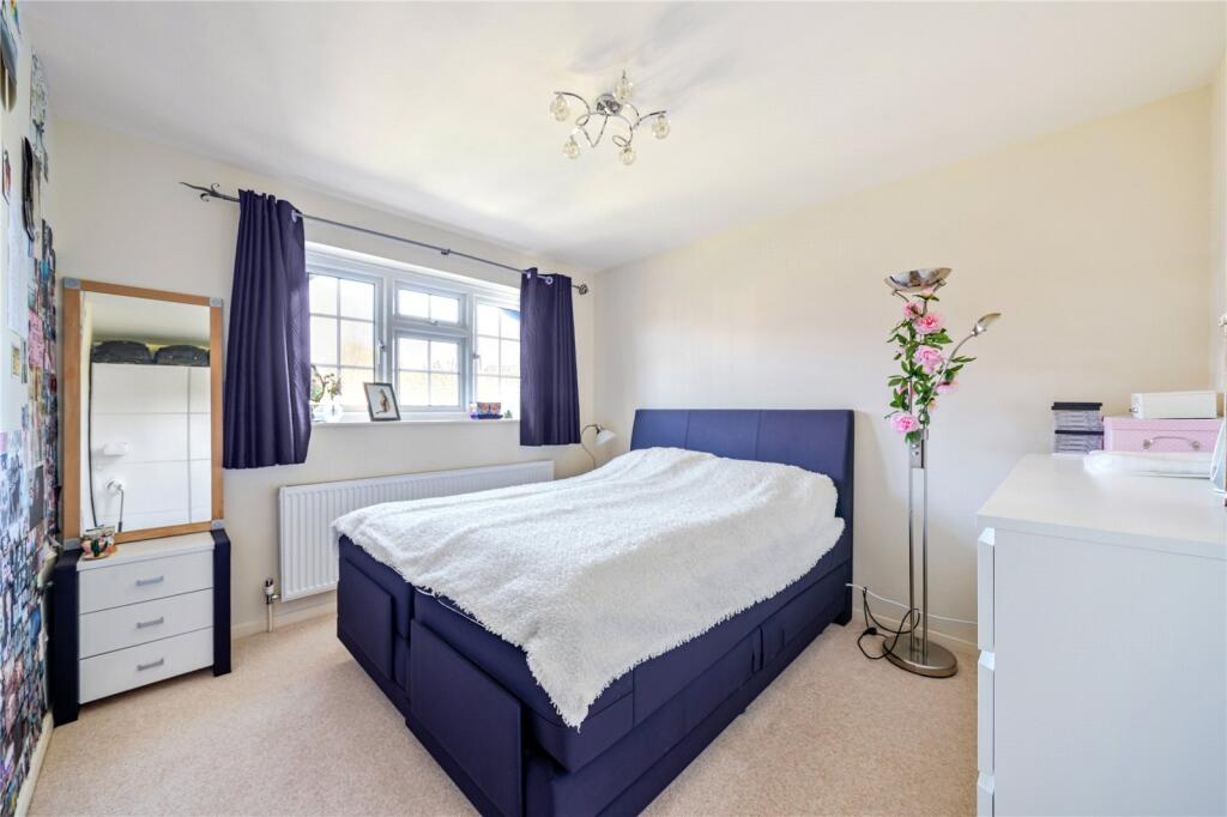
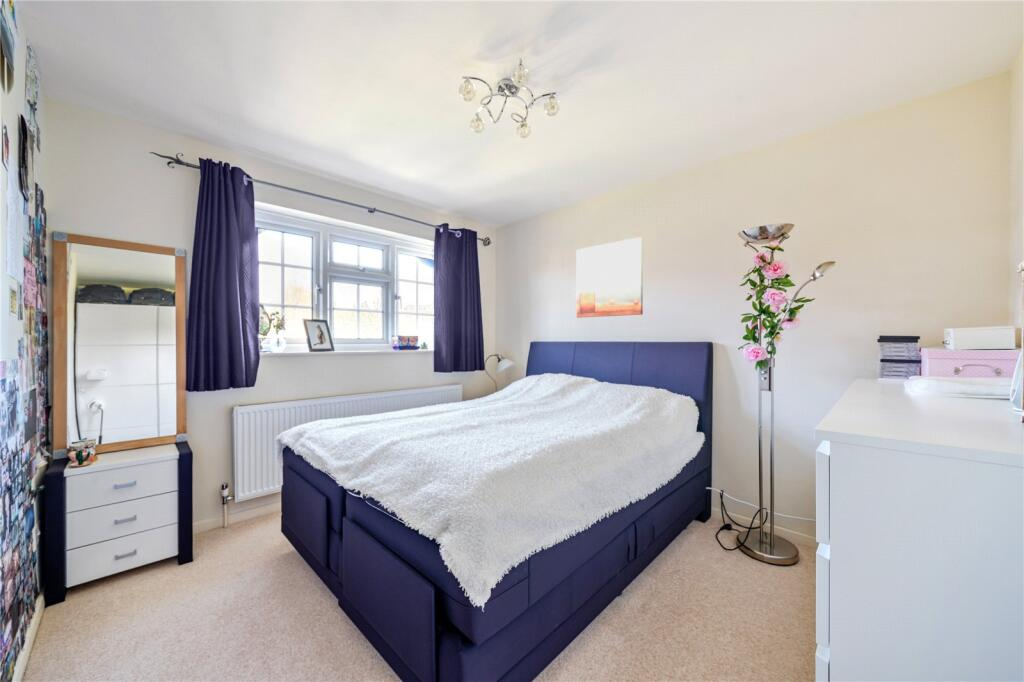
+ wall art [576,236,644,319]
